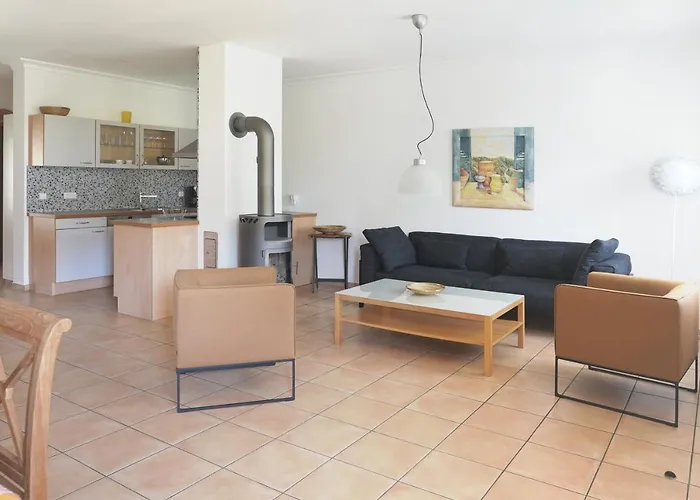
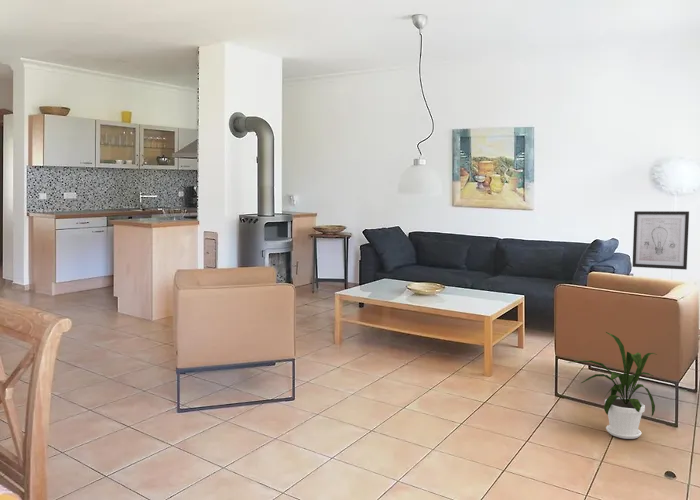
+ house plant [567,331,658,440]
+ wall art [631,210,690,270]
